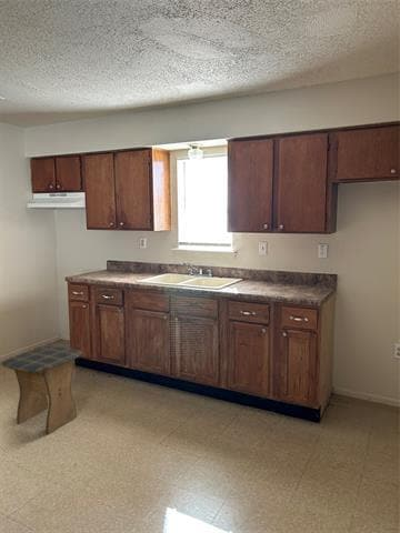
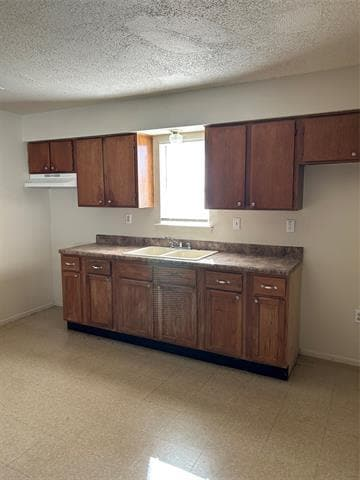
- stool [1,344,83,435]
